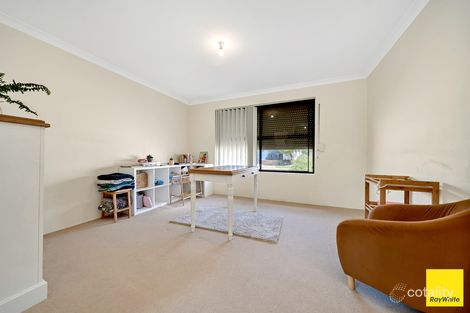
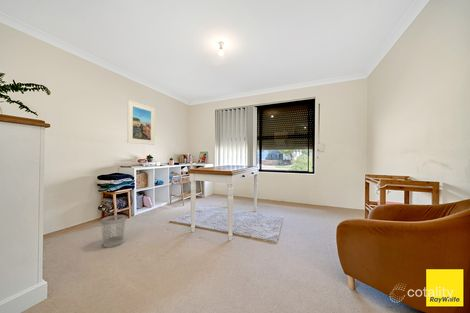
+ wastebasket [100,214,127,248]
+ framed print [126,99,156,146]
